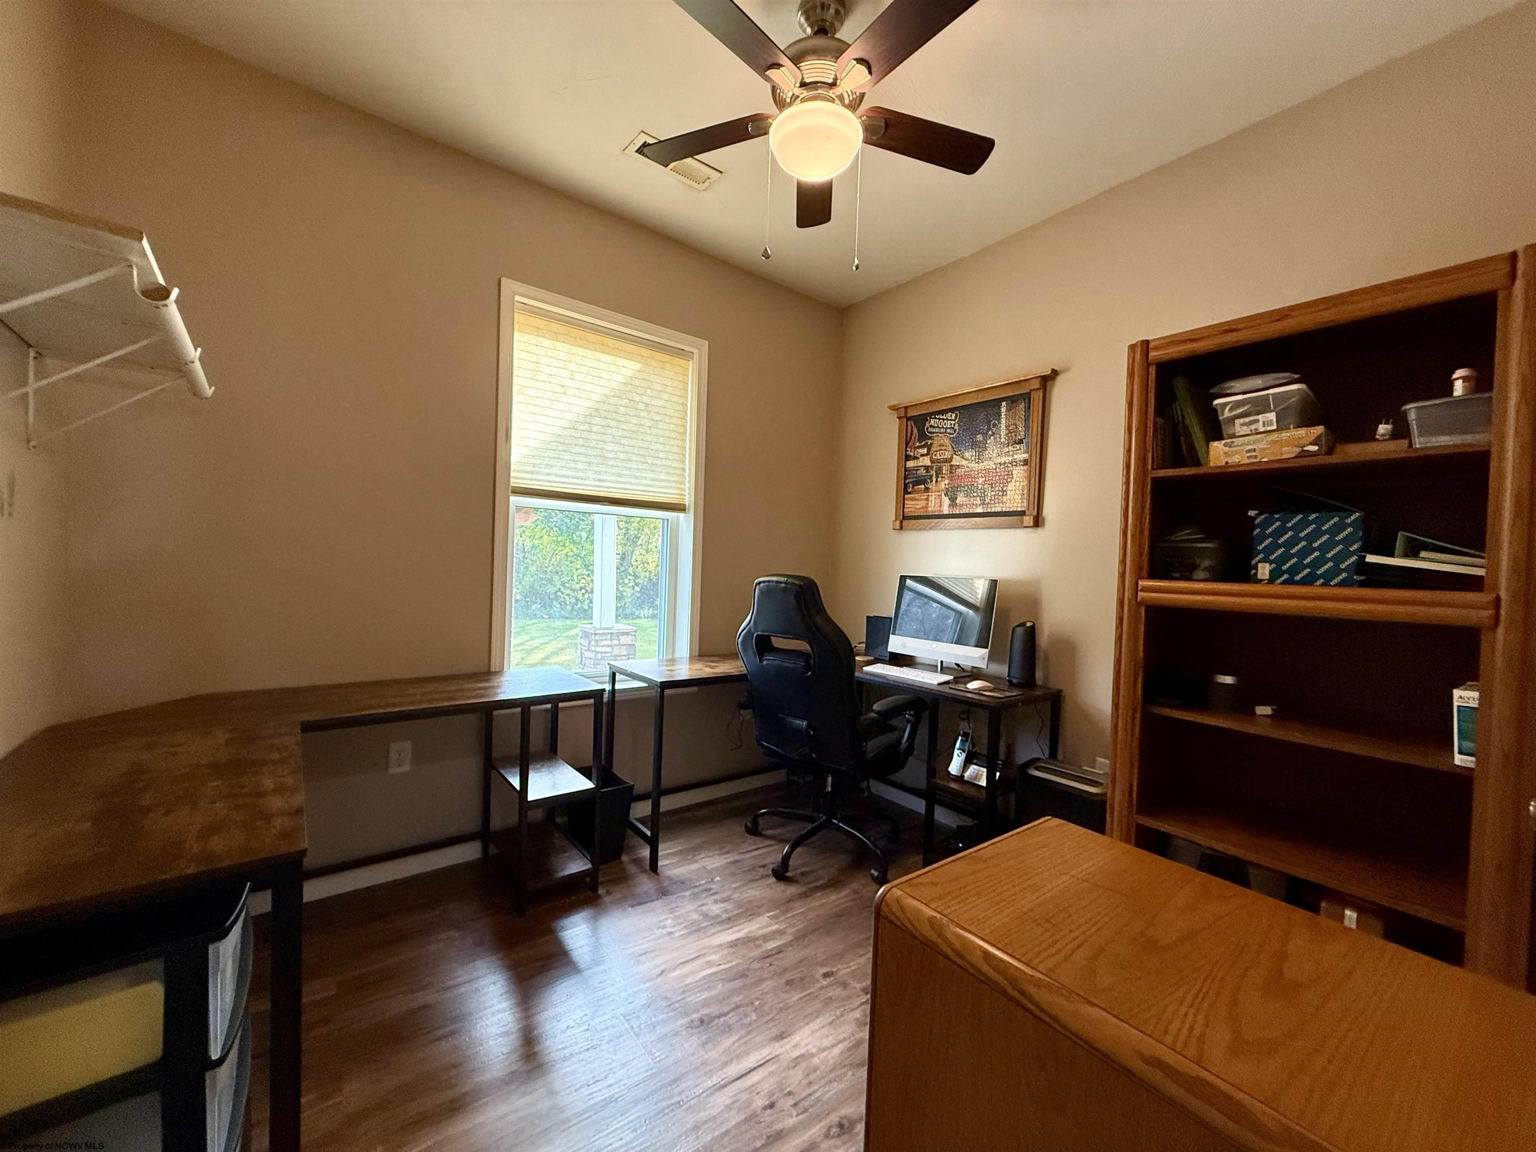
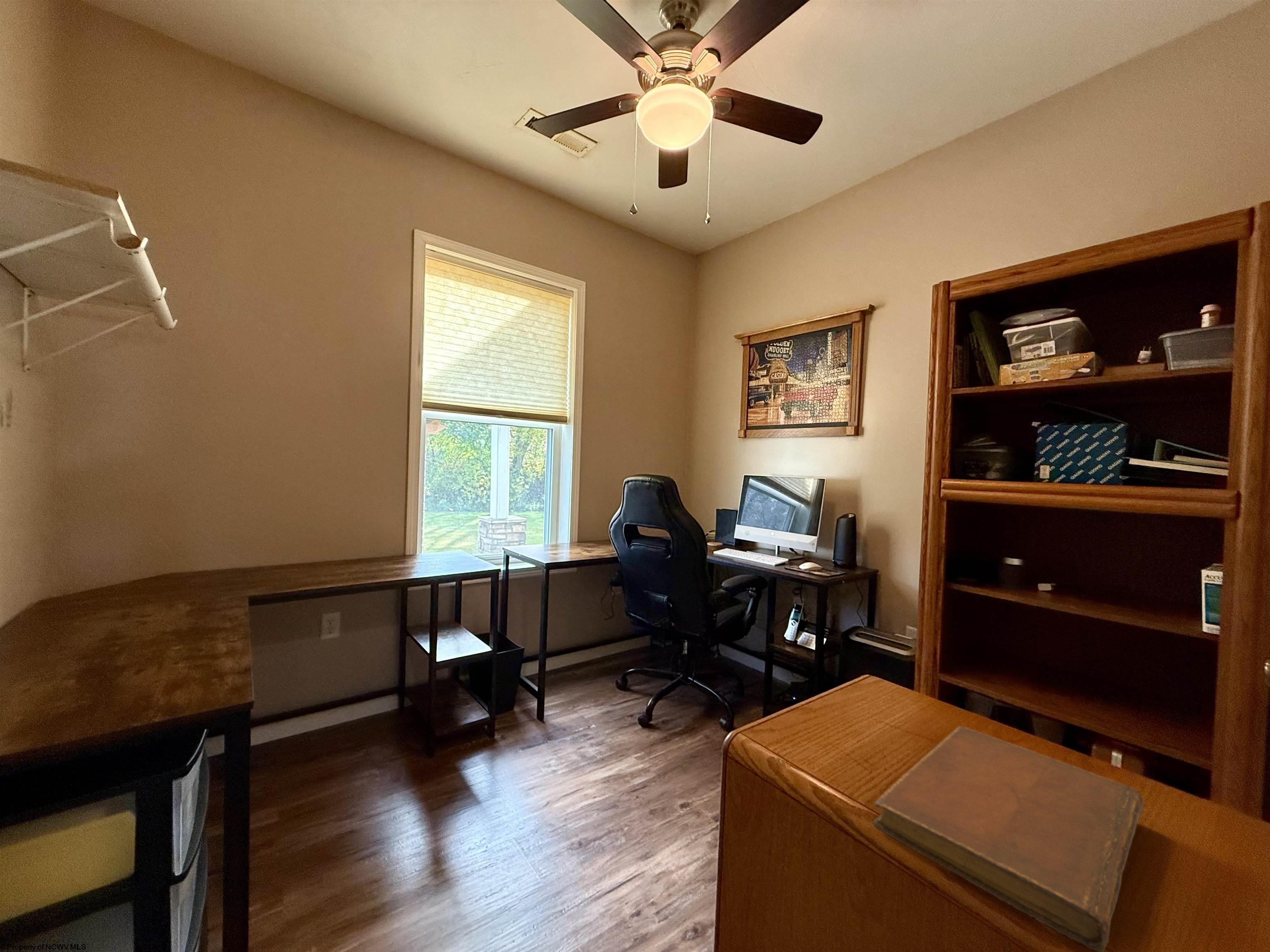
+ notebook [873,726,1144,952]
